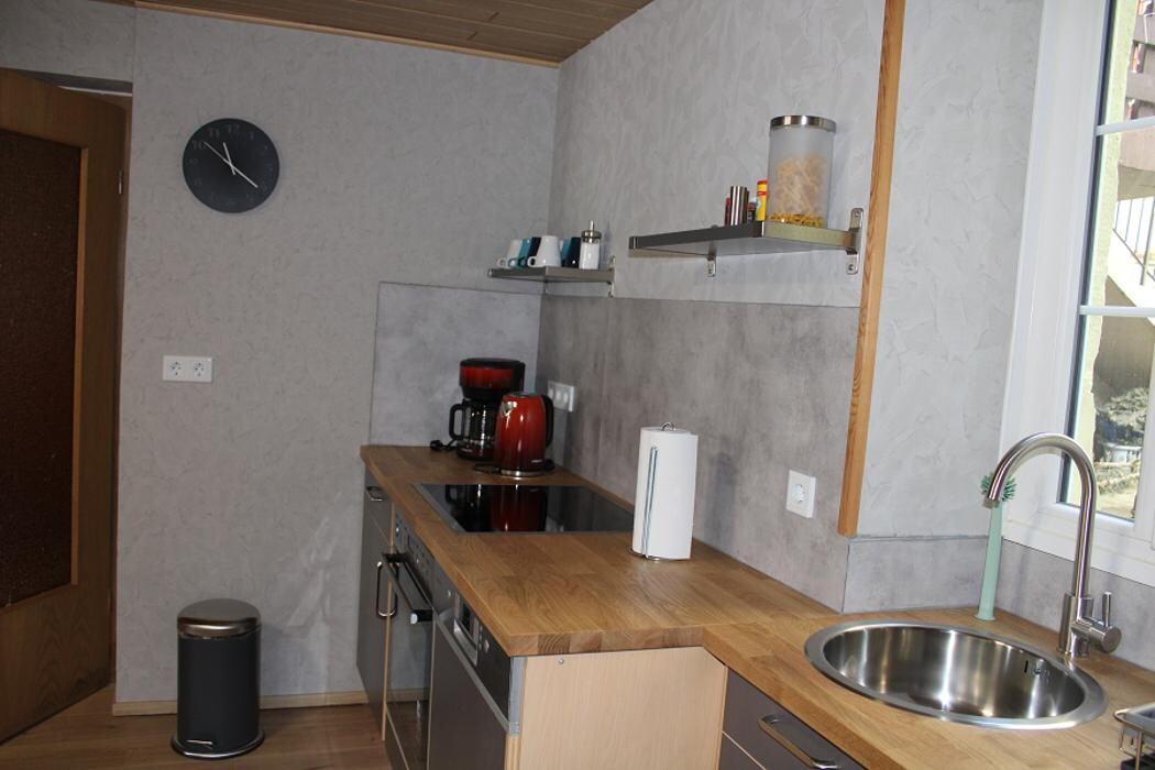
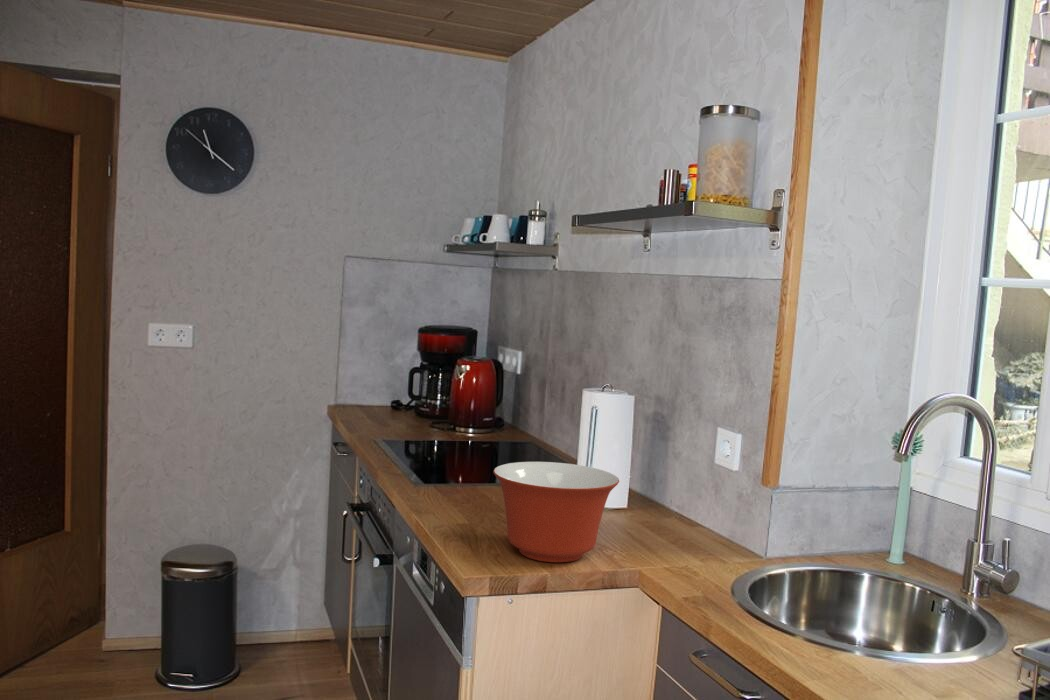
+ mixing bowl [492,461,620,563]
